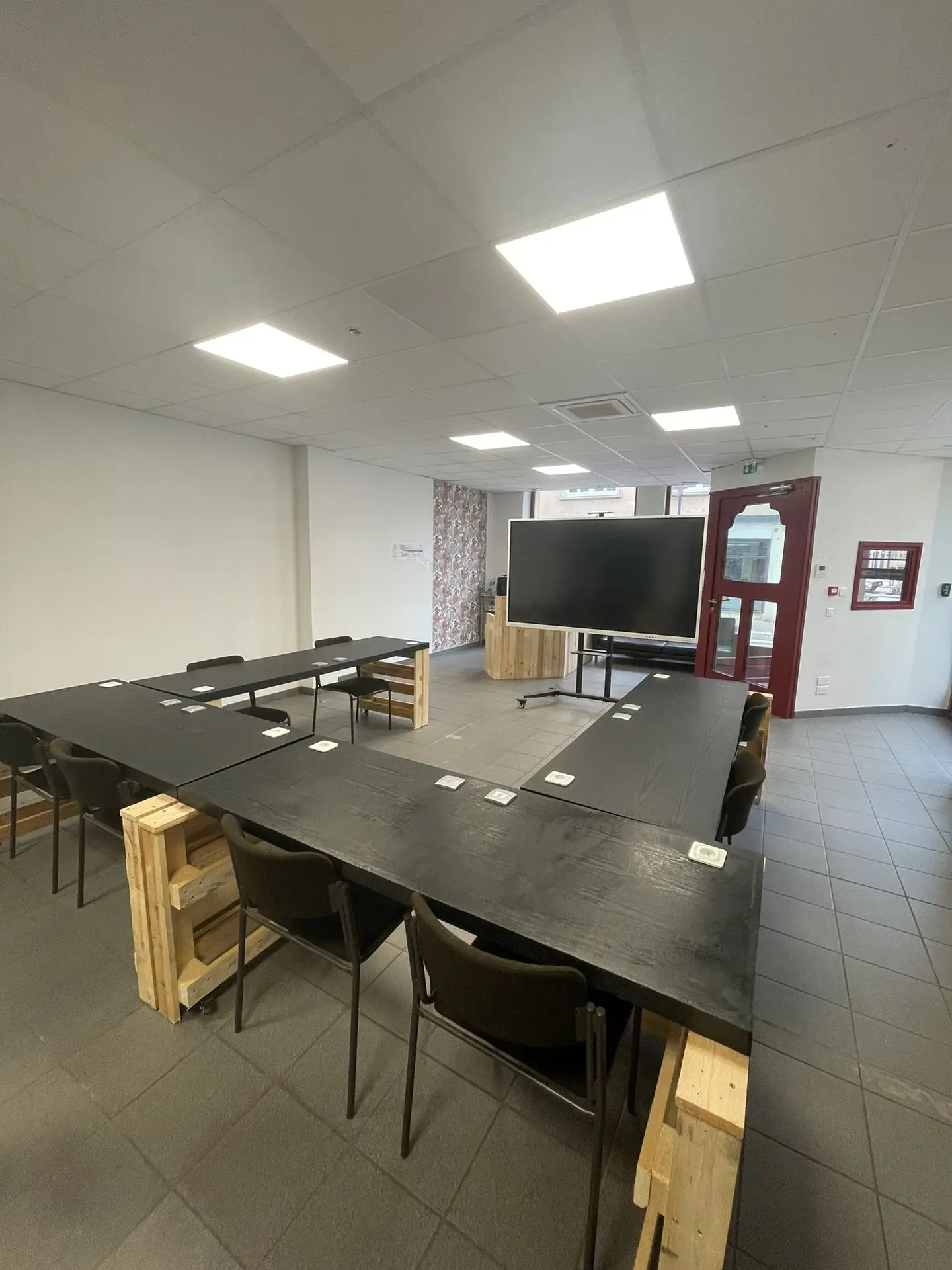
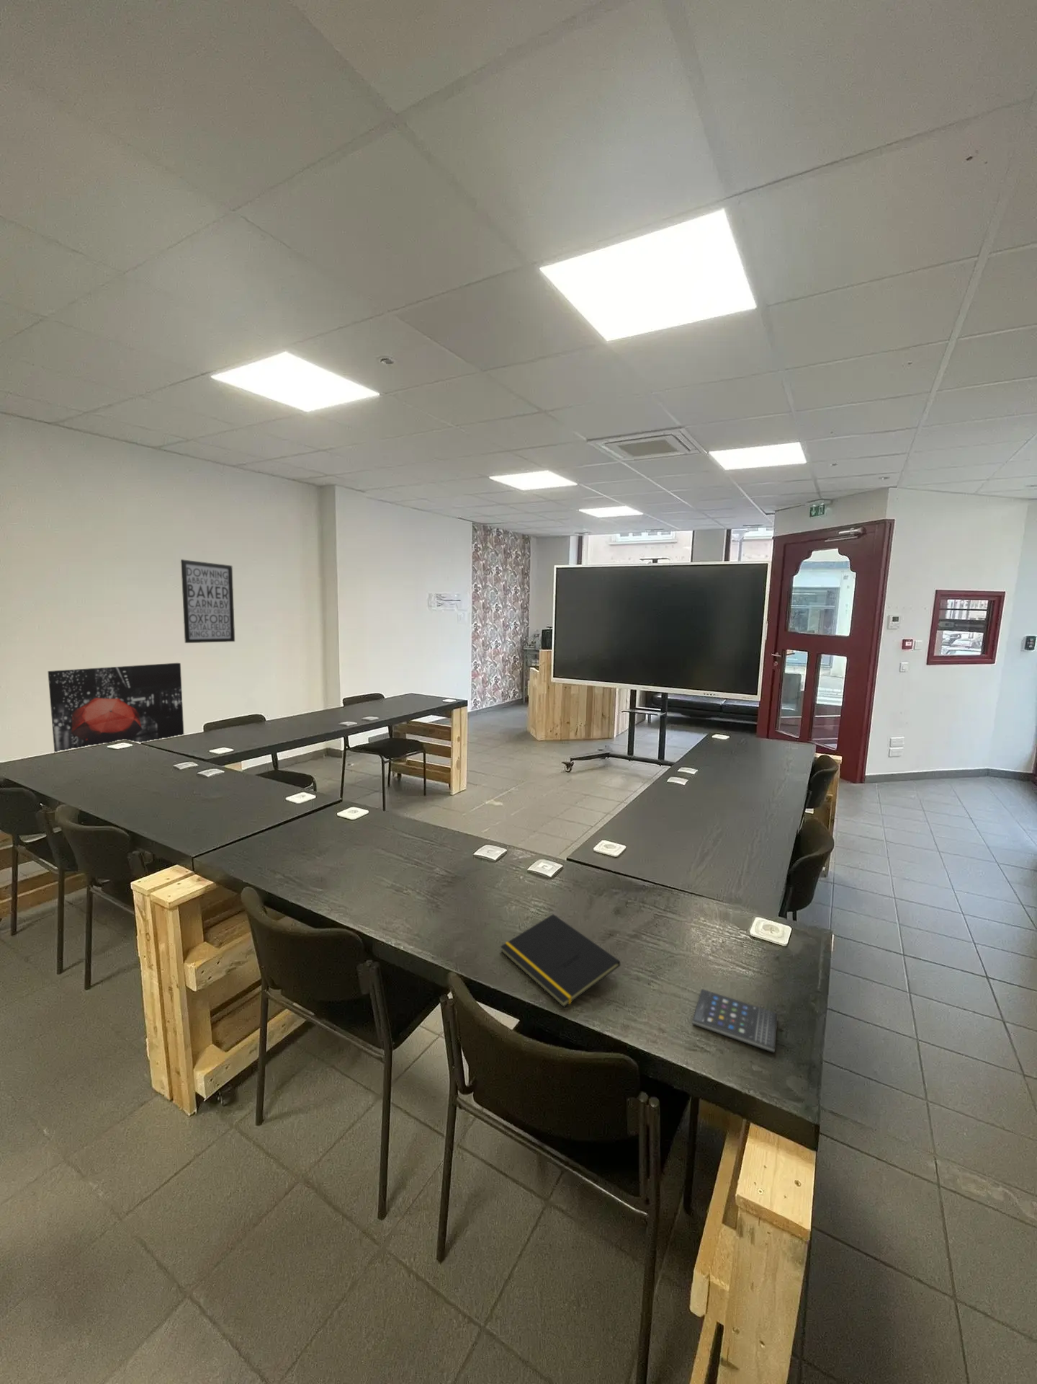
+ notepad [500,913,621,1008]
+ smartphone [692,988,779,1054]
+ wall art [180,559,235,644]
+ wall art [48,663,184,753]
